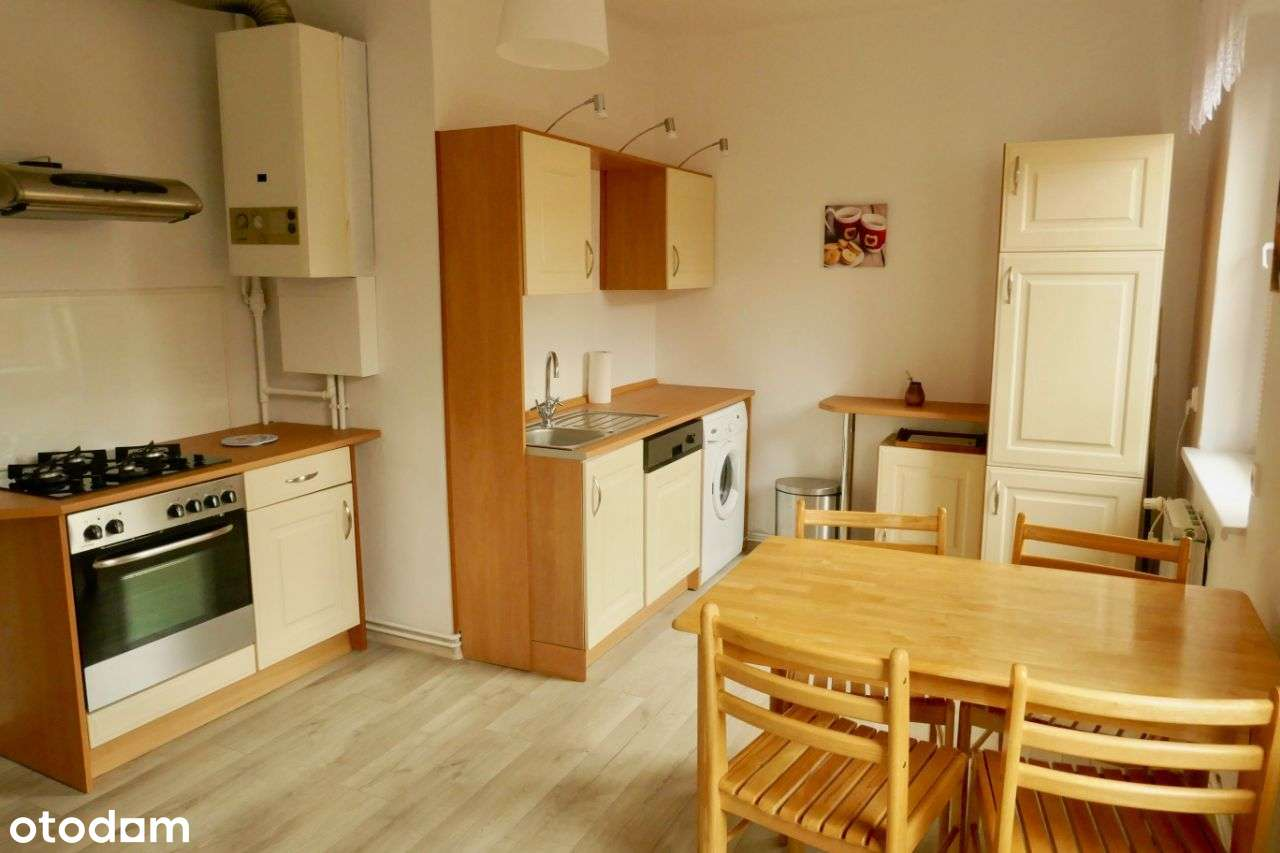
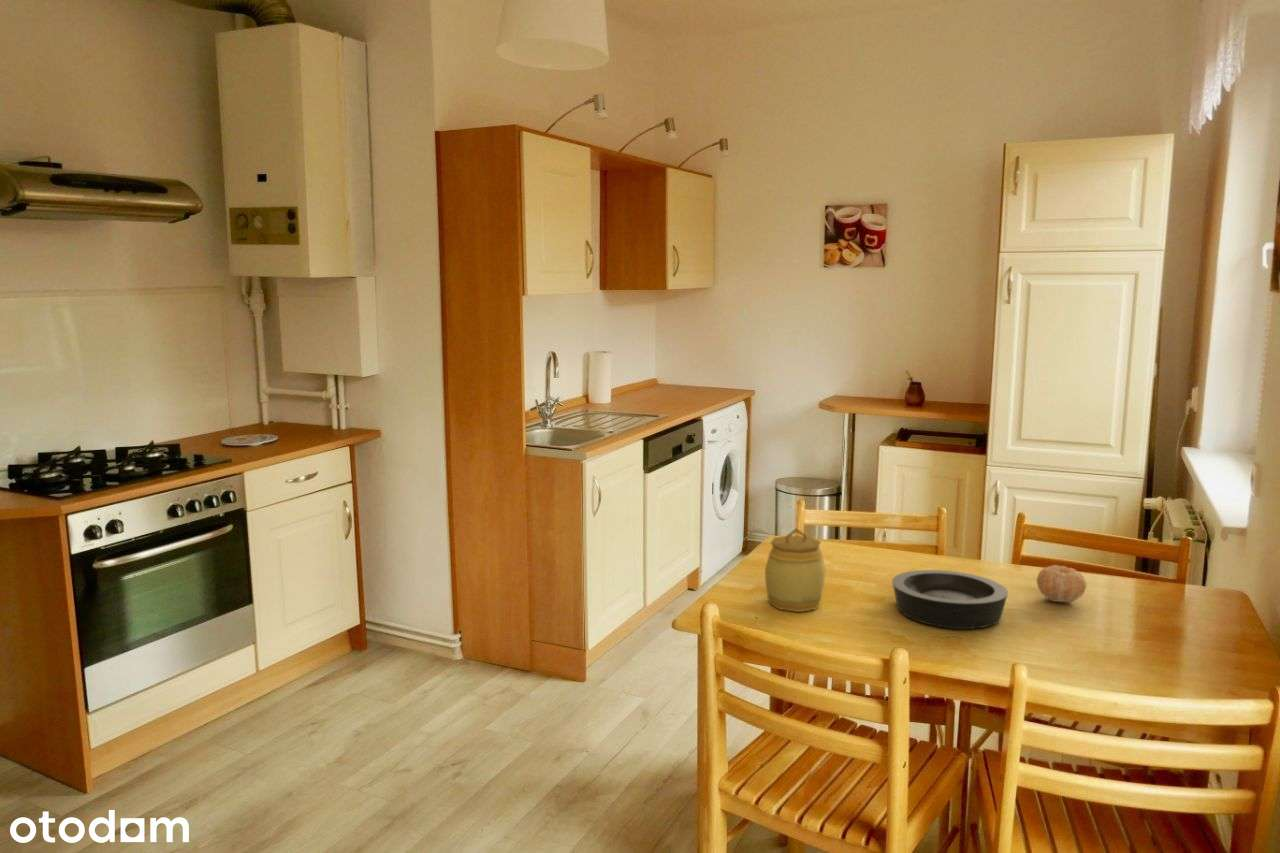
+ bowl [891,569,1009,630]
+ fruit [1036,564,1088,603]
+ jar [764,527,827,613]
